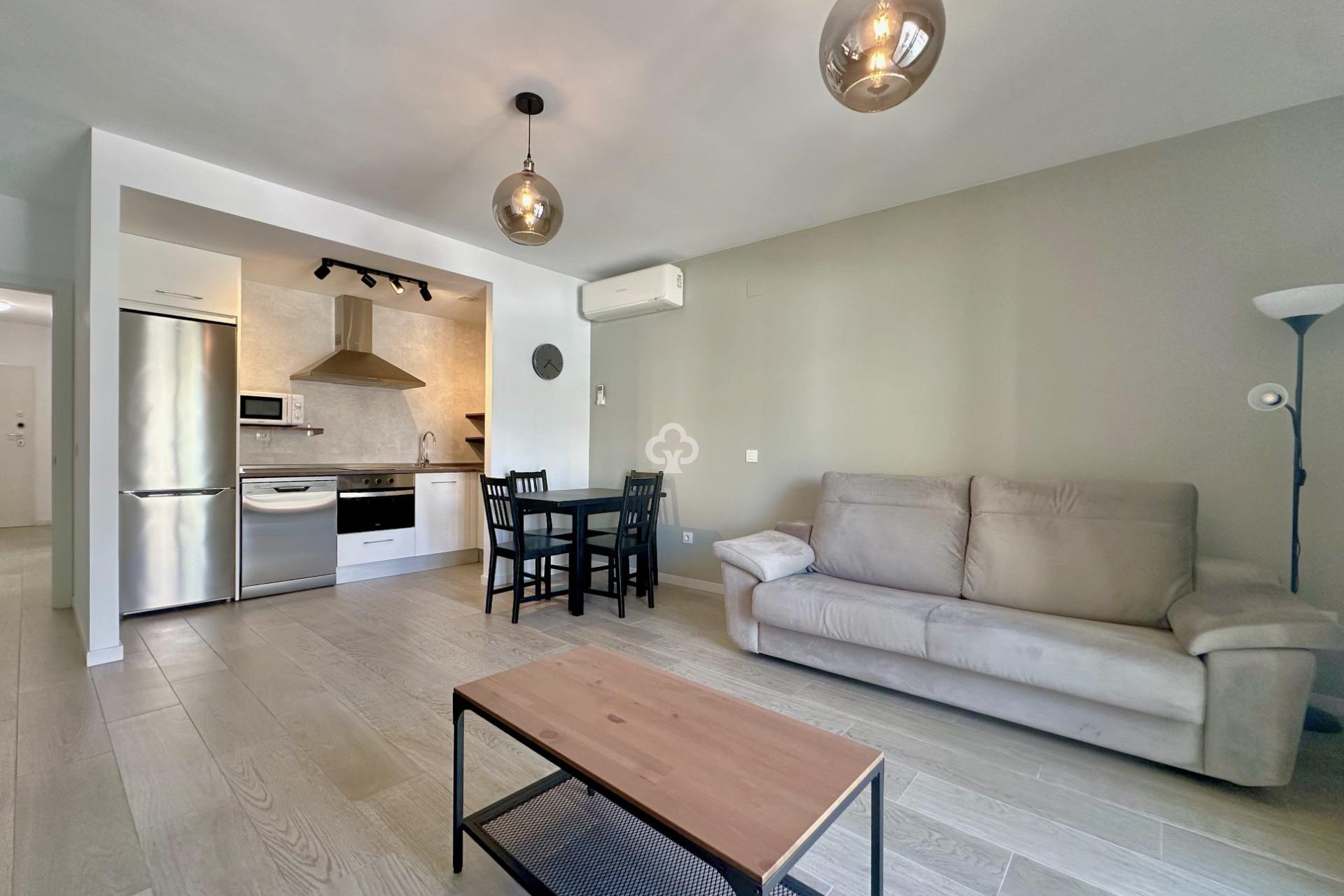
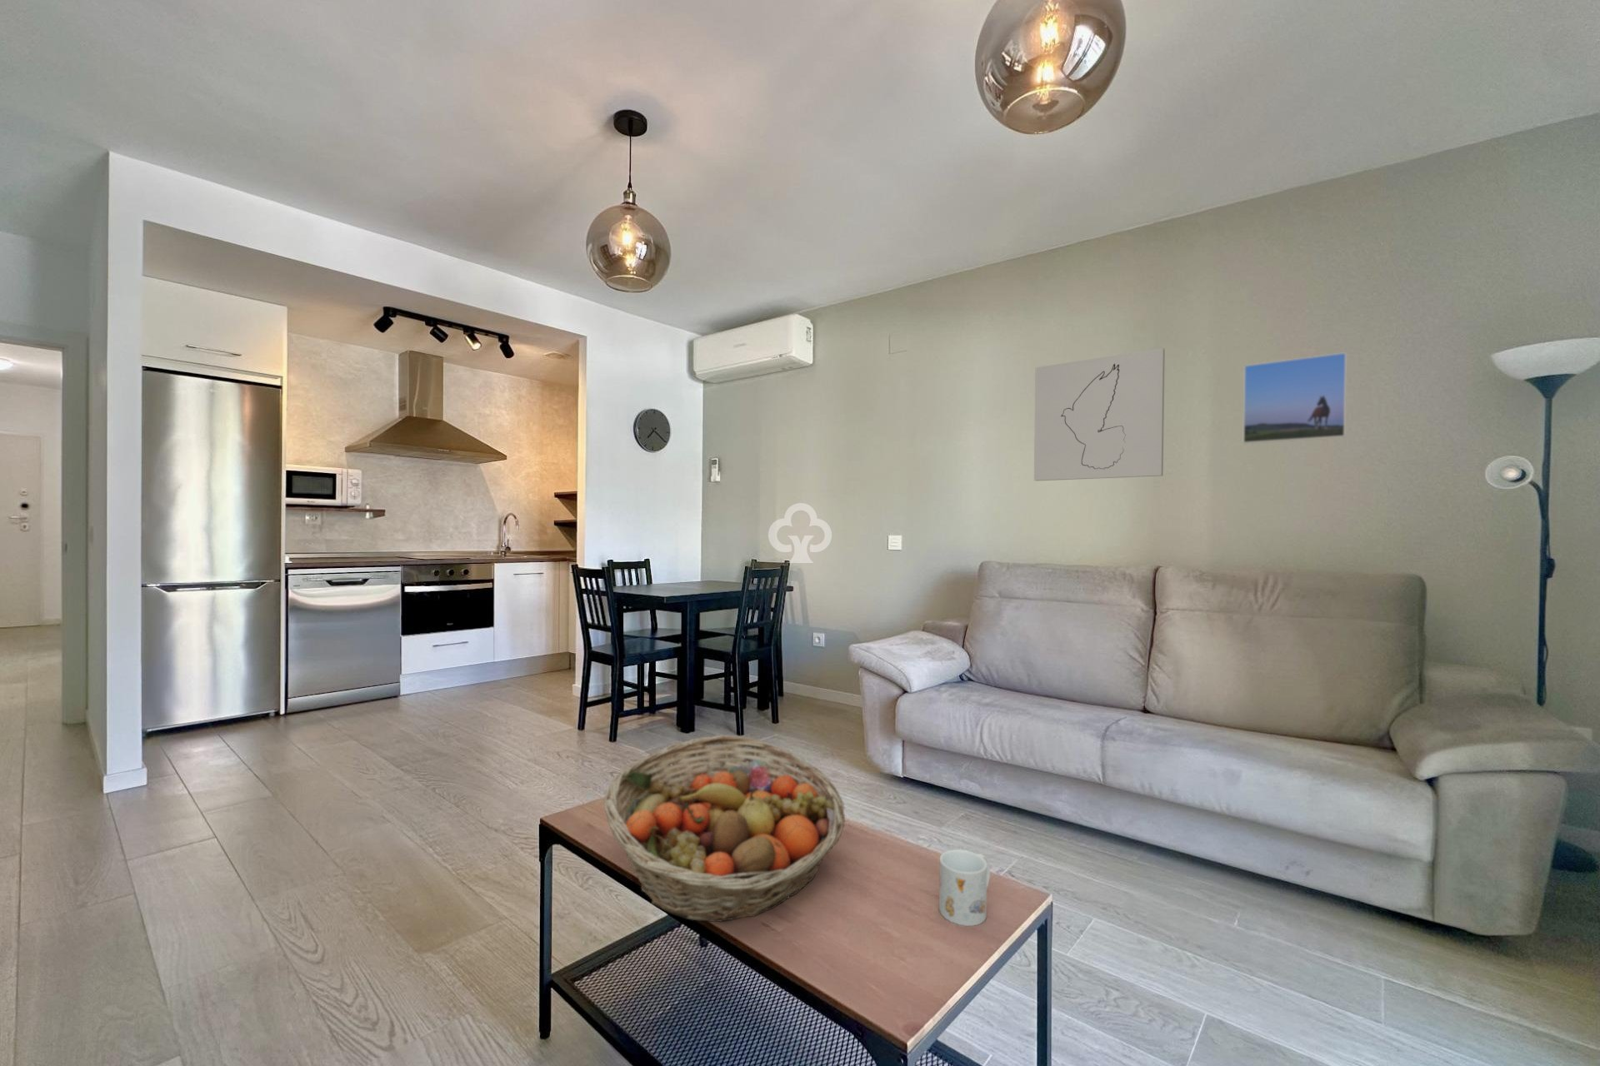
+ mug [938,848,990,927]
+ fruit basket [604,734,845,923]
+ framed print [1243,351,1348,445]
+ wall art [1033,347,1165,482]
